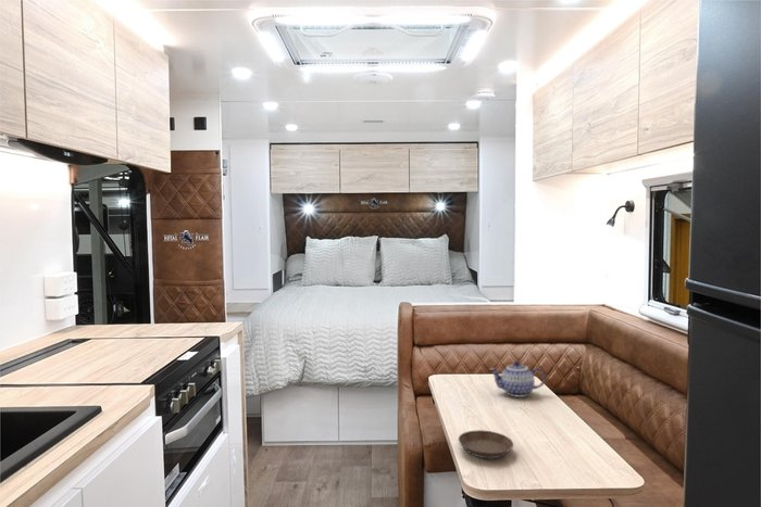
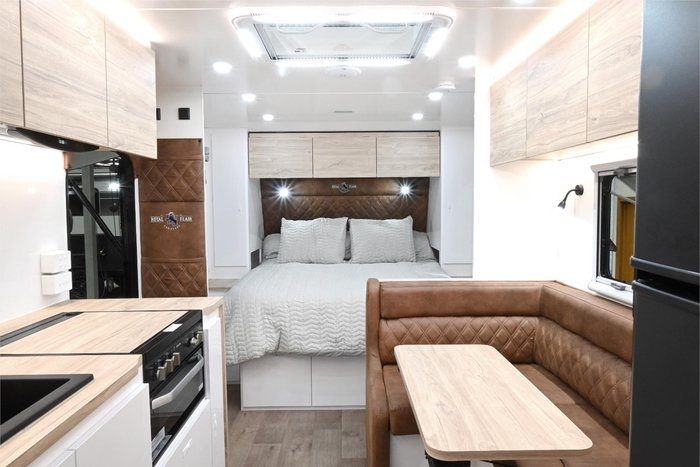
- teapot [488,360,546,398]
- saucer [458,429,514,459]
